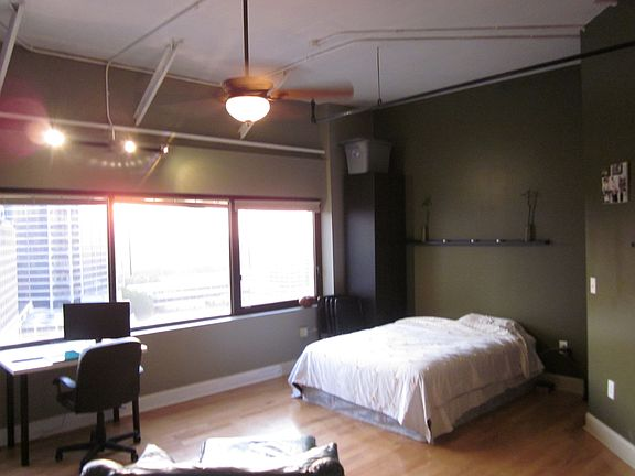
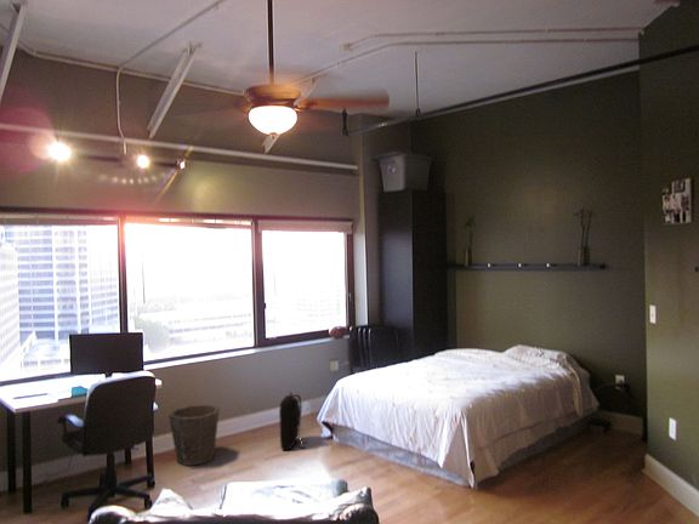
+ backpack [278,391,309,451]
+ waste bin [167,404,221,467]
